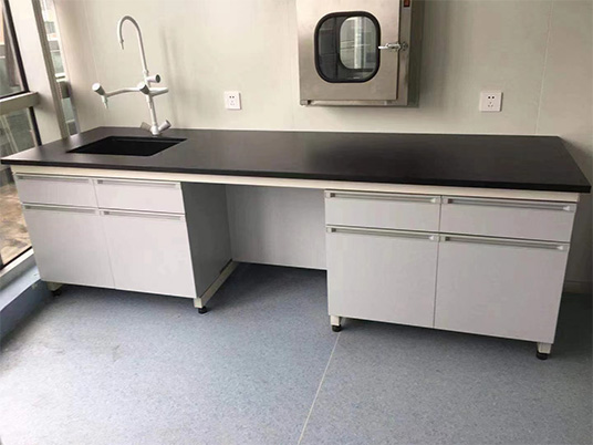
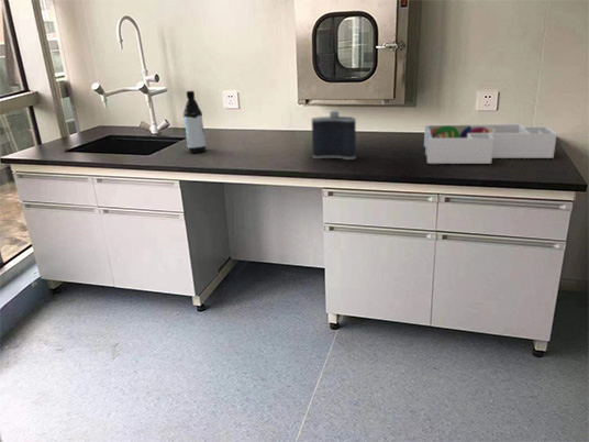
+ flask [311,110,357,161]
+ water bottle [182,90,207,154]
+ desk organizer [423,123,558,165]
